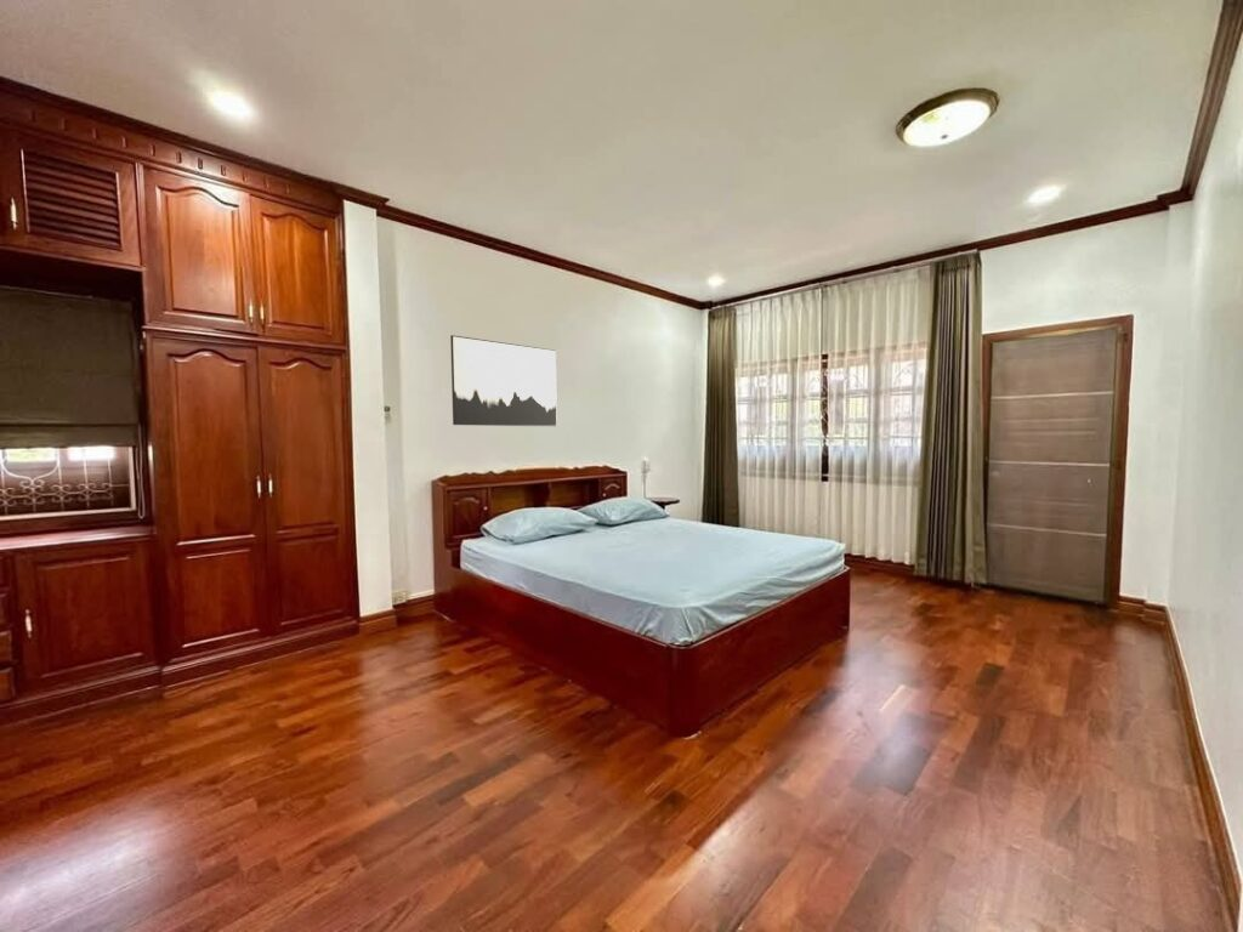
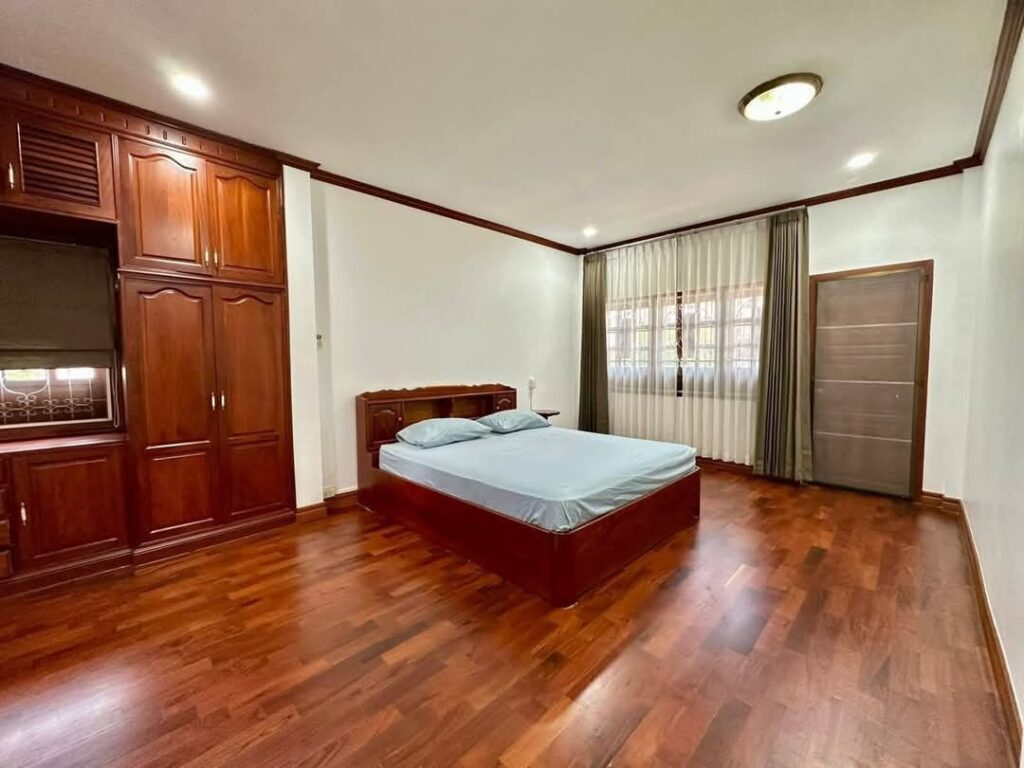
- wall art [449,334,558,427]
